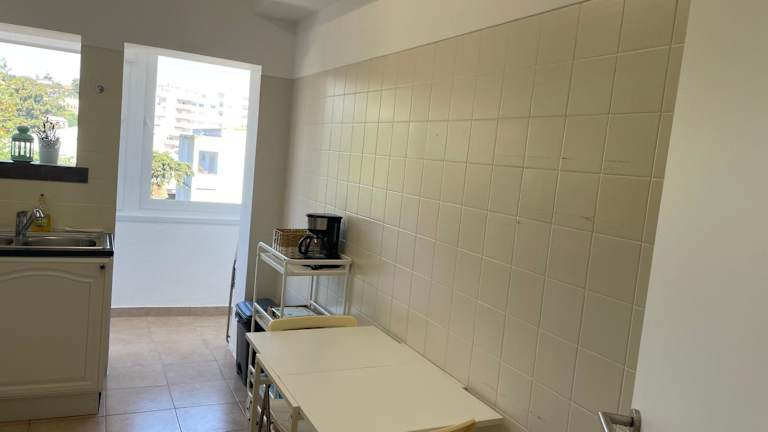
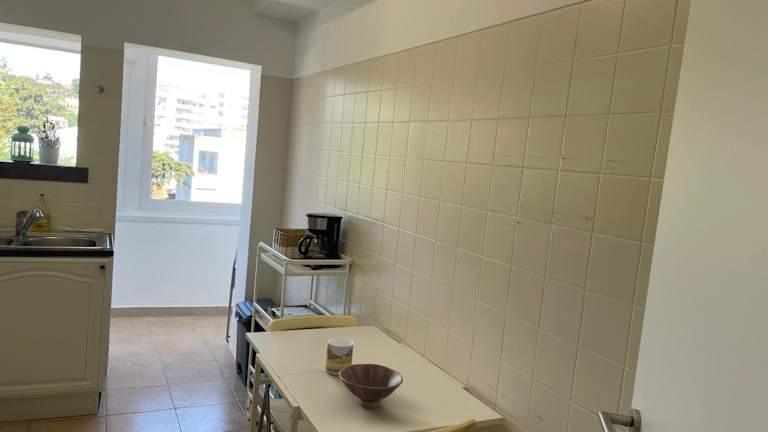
+ mug [324,337,355,376]
+ bowl [338,363,404,409]
